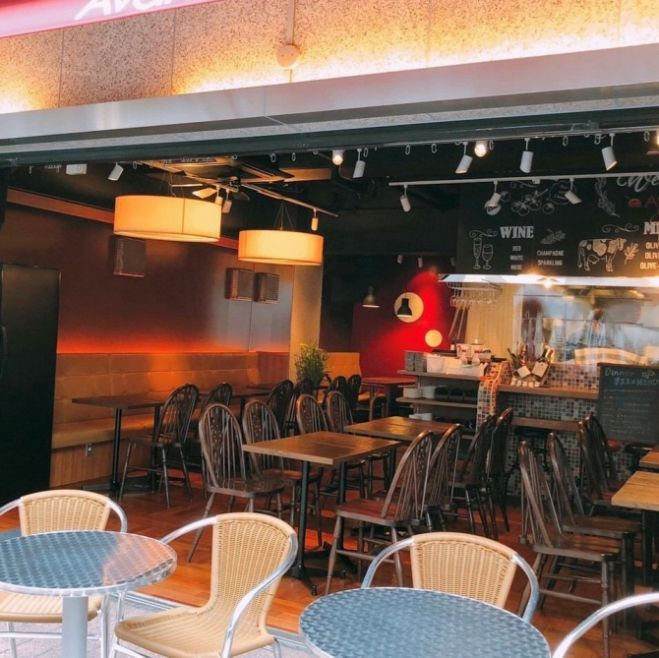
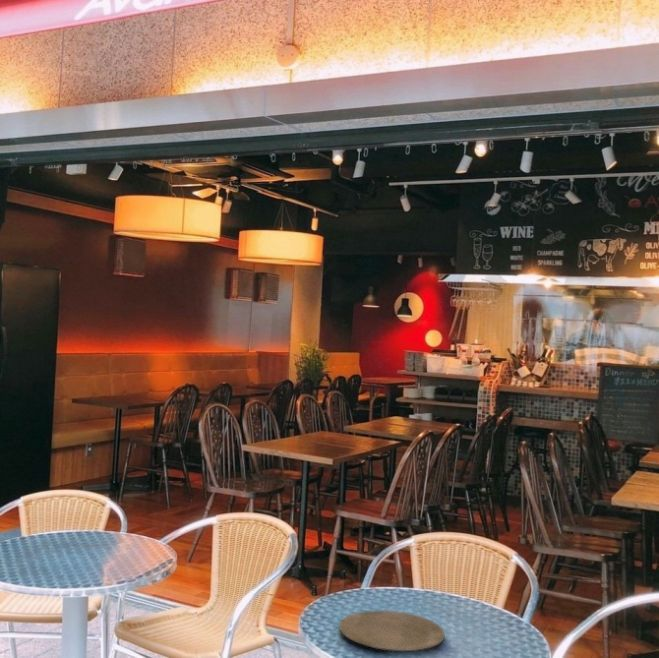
+ plate [338,610,446,652]
